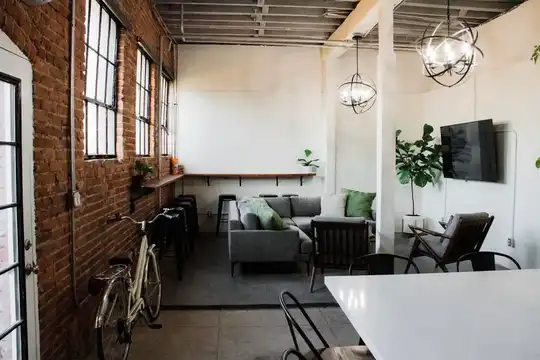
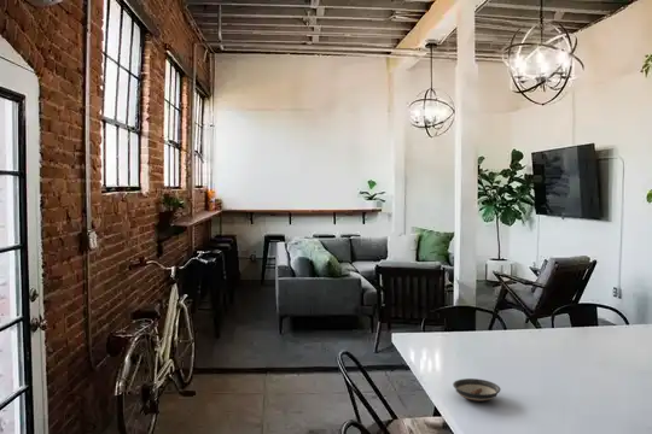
+ saucer [452,377,501,403]
